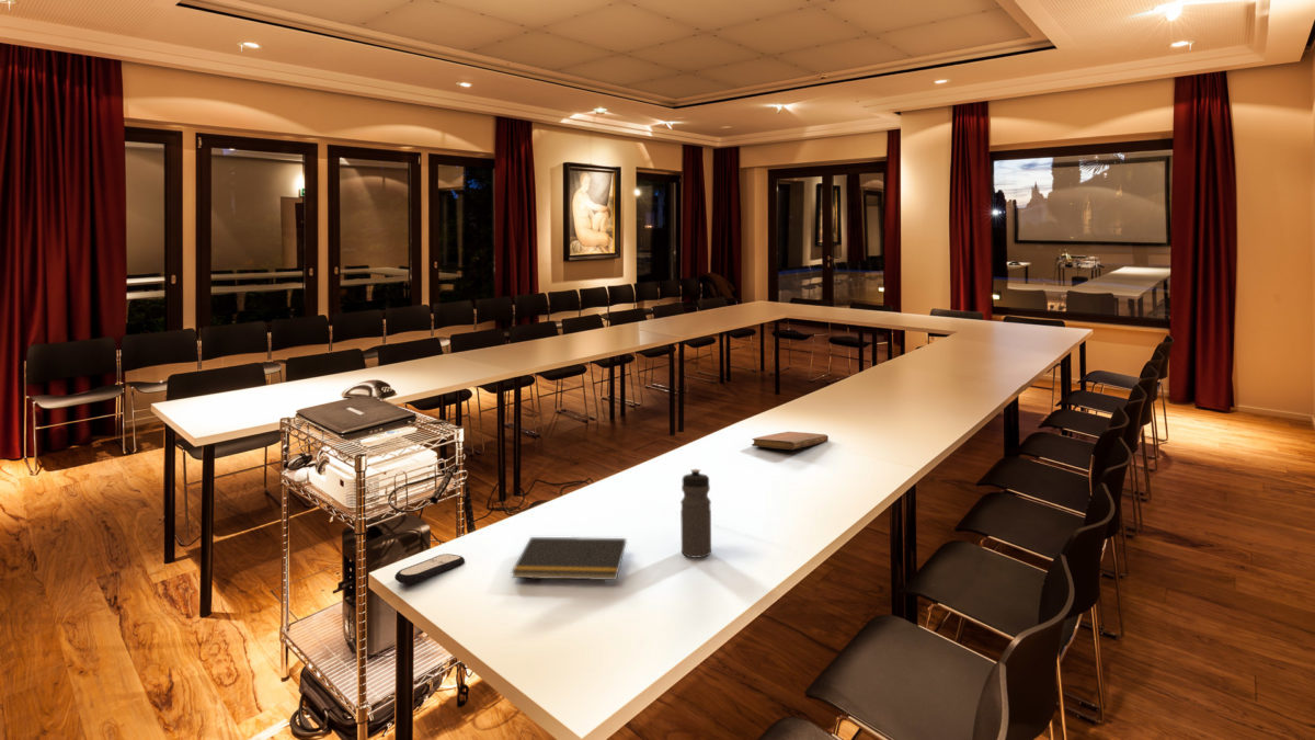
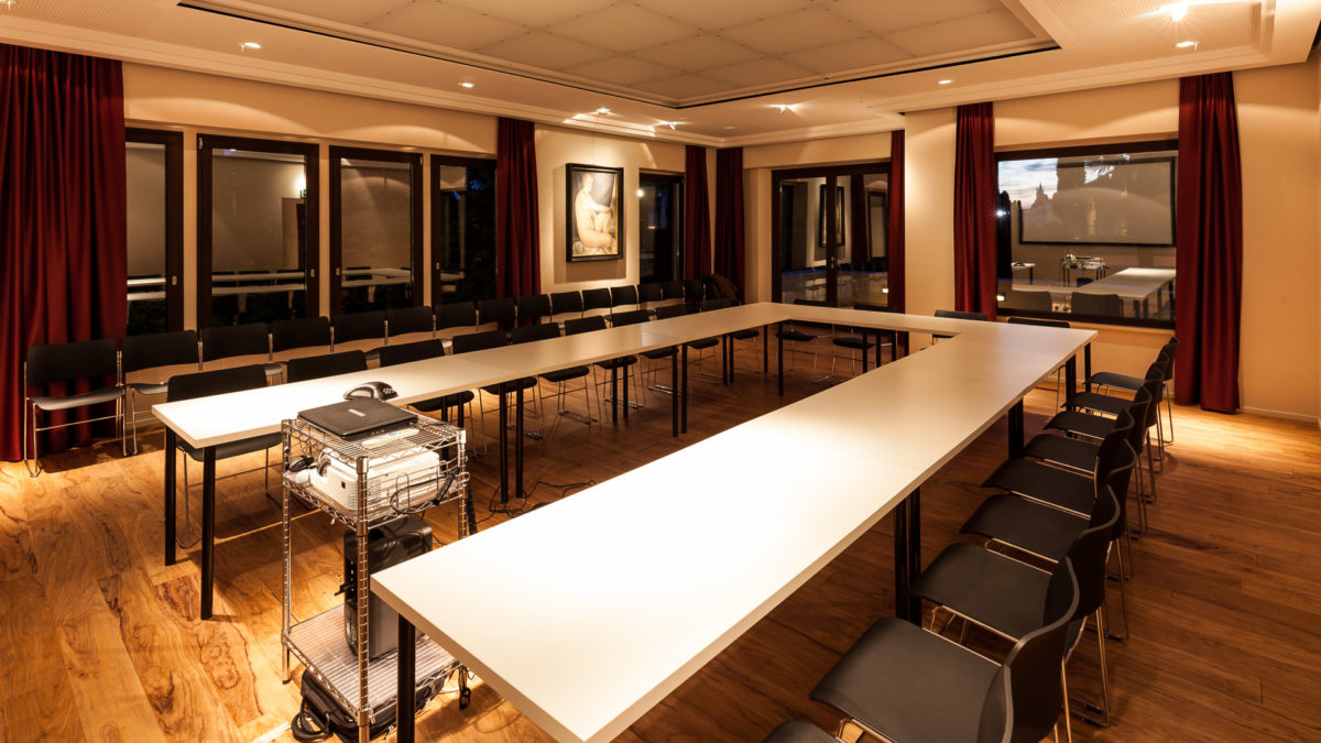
- notepad [511,536,627,581]
- remote control [393,553,466,585]
- notebook [751,431,830,451]
- water bottle [679,468,712,559]
